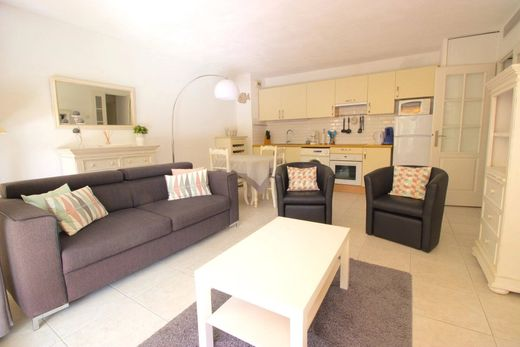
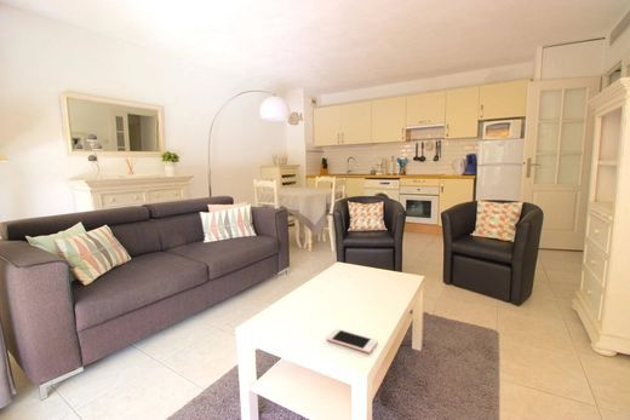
+ cell phone [326,328,379,355]
